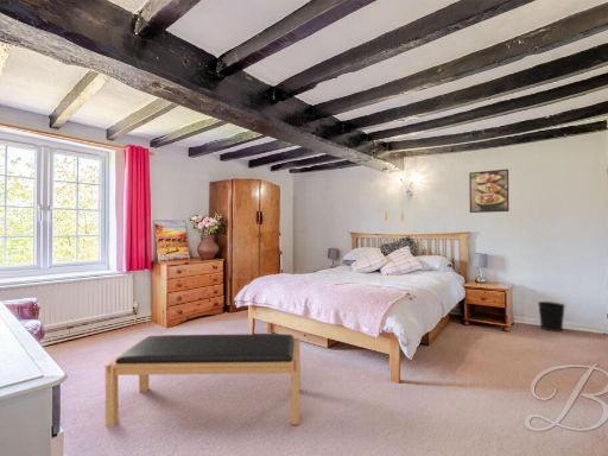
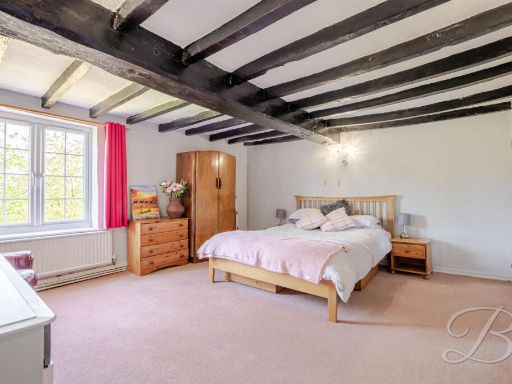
- wastebasket [537,300,566,332]
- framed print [468,167,511,214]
- bench [104,332,302,428]
